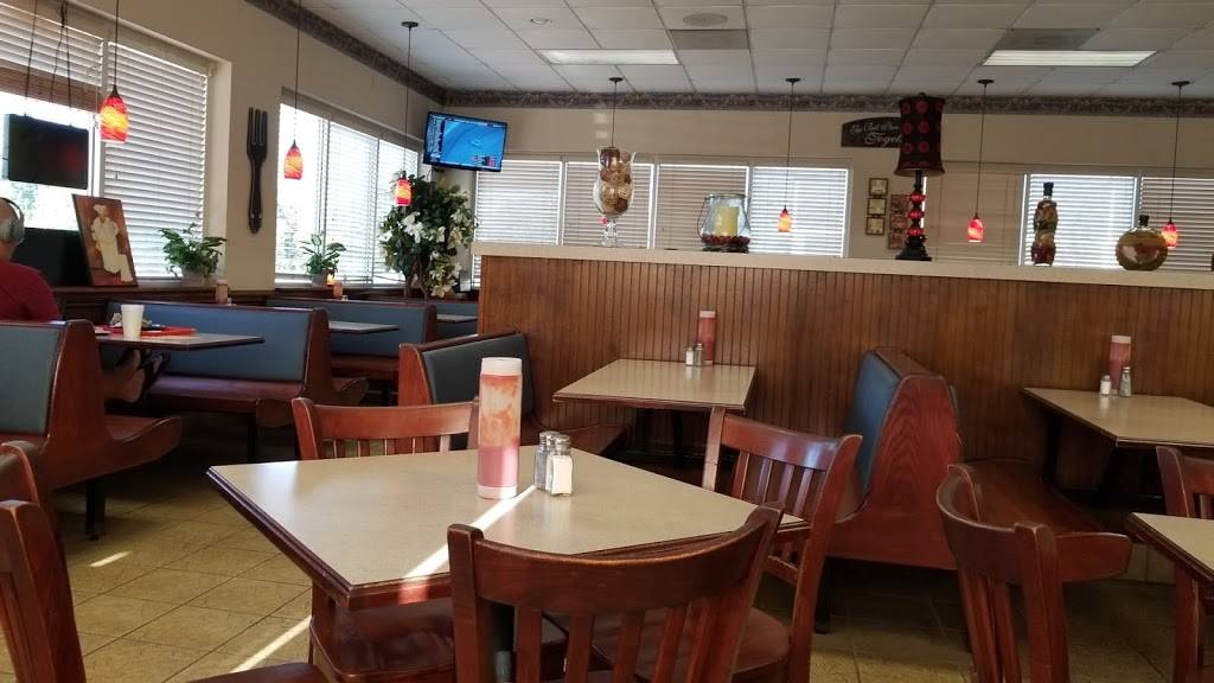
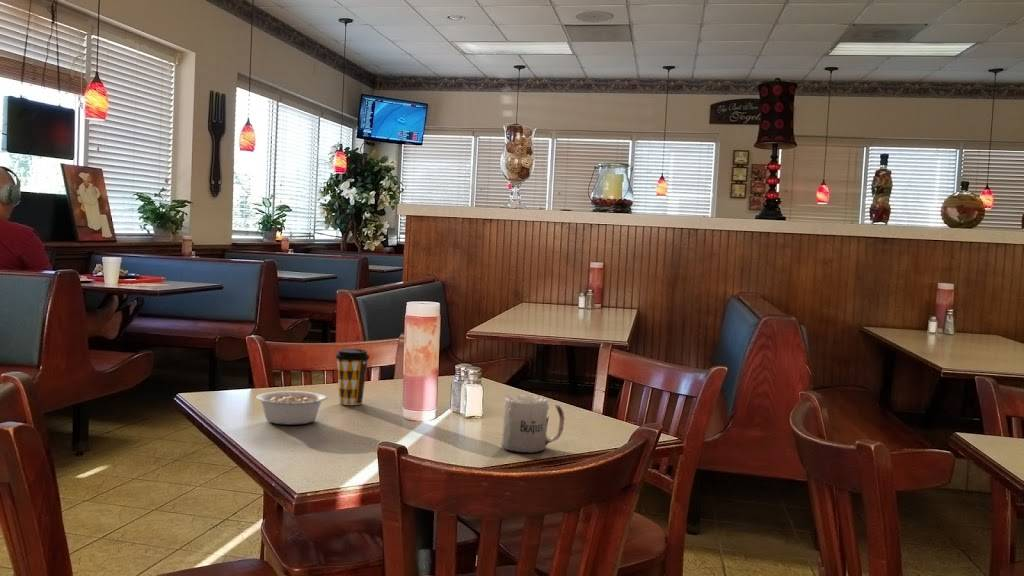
+ legume [255,390,329,425]
+ coffee cup [334,348,371,406]
+ mug [500,393,566,454]
